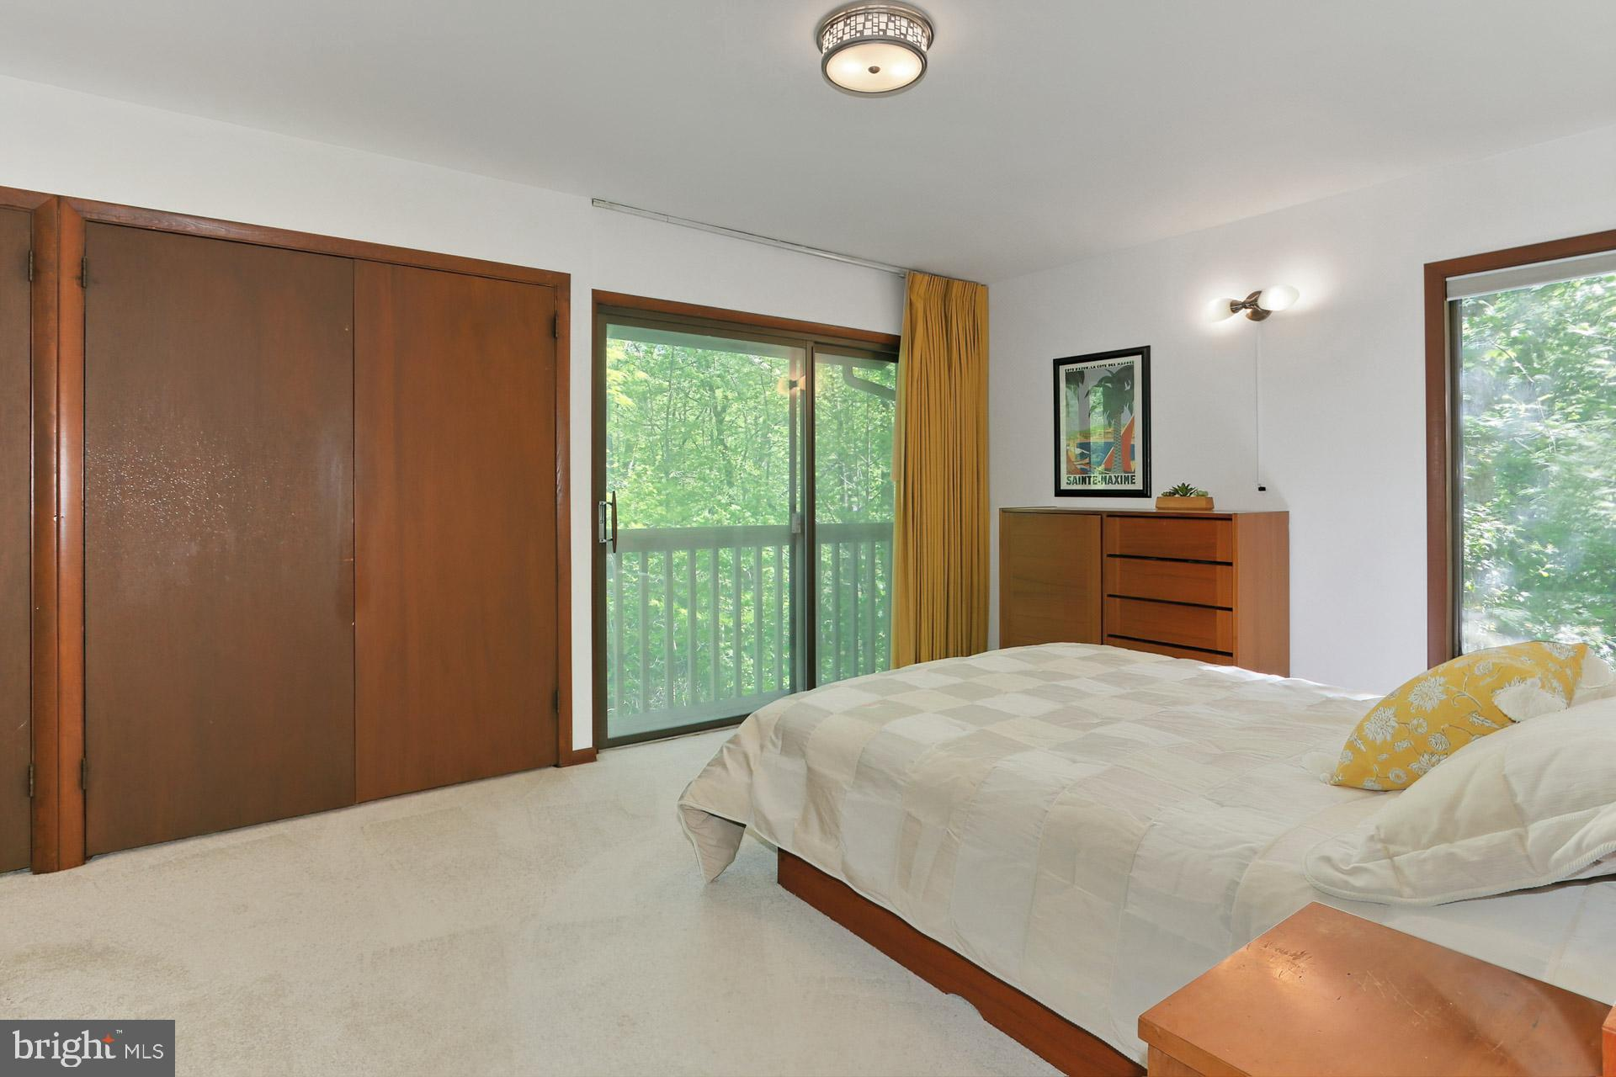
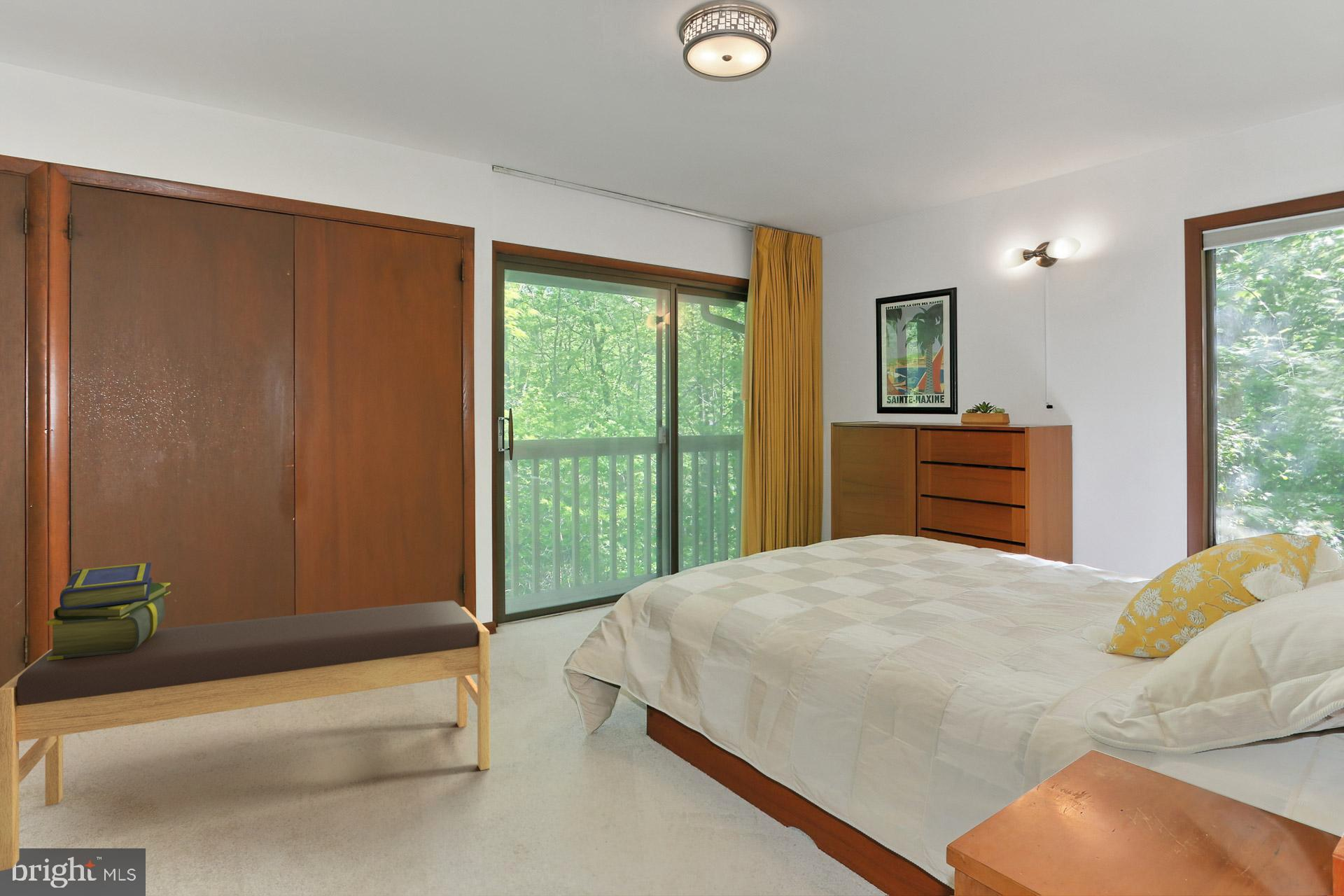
+ bench [0,600,491,872]
+ stack of books [45,562,172,660]
